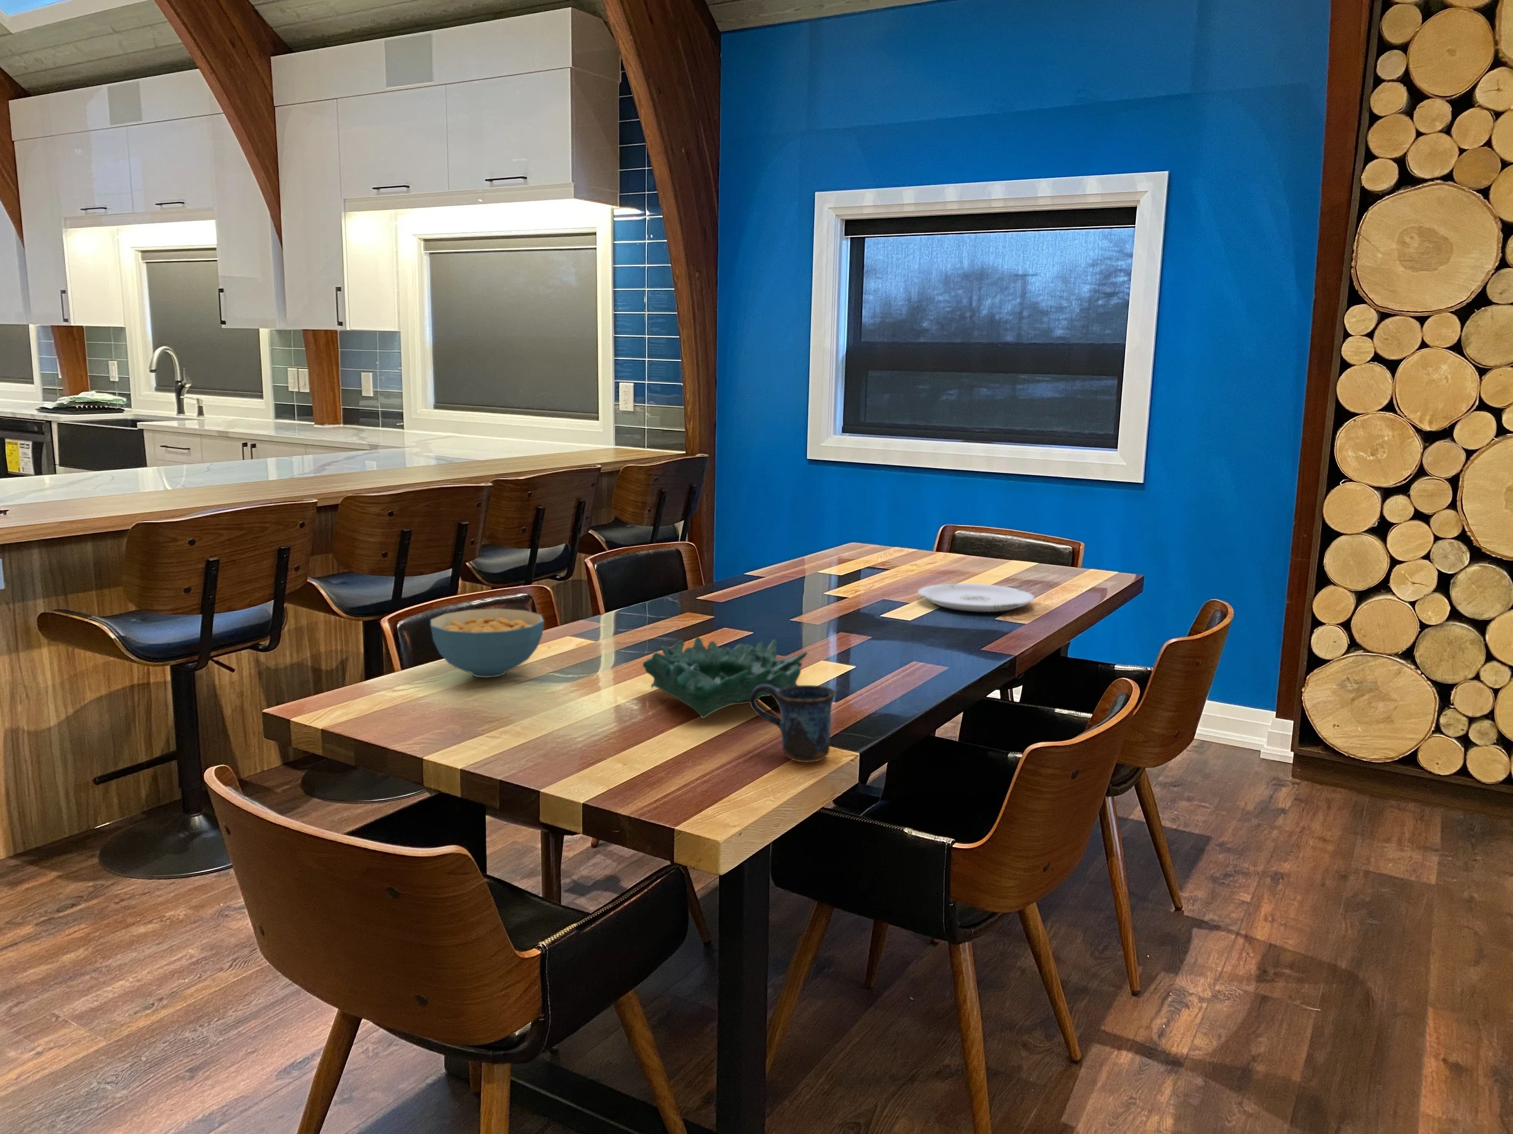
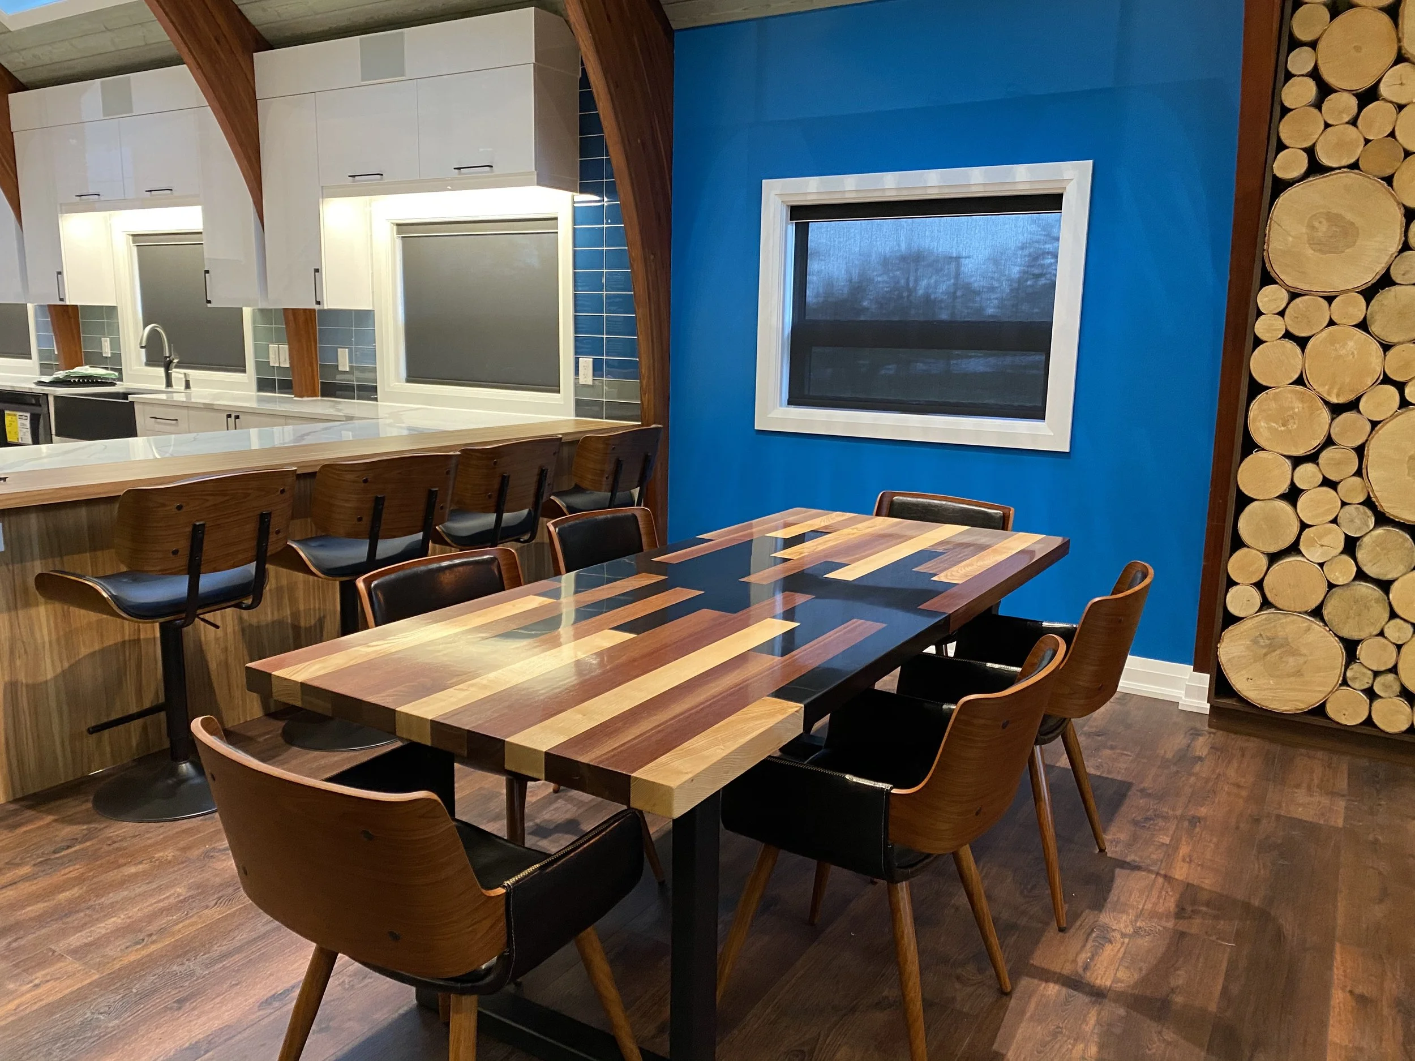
- plate [917,582,1035,612]
- decorative bowl [642,636,808,719]
- mug [749,684,836,762]
- cereal bowl [430,608,544,679]
